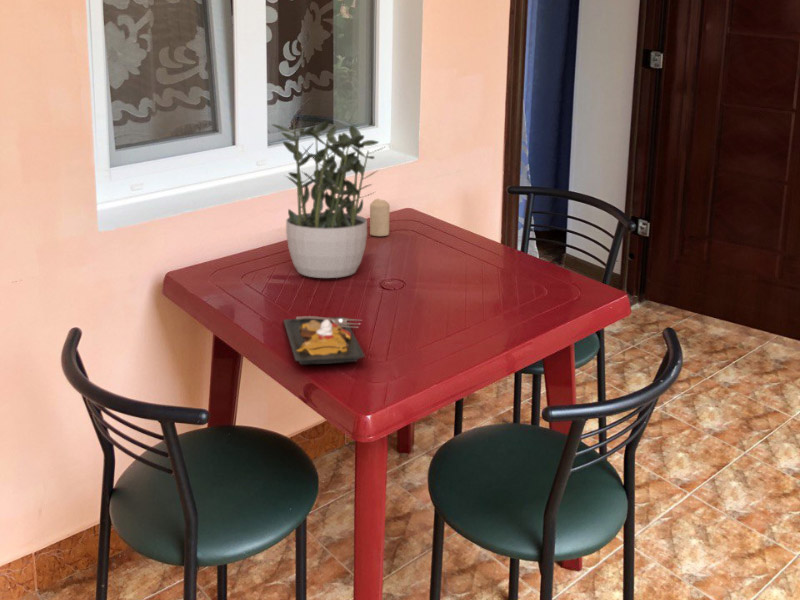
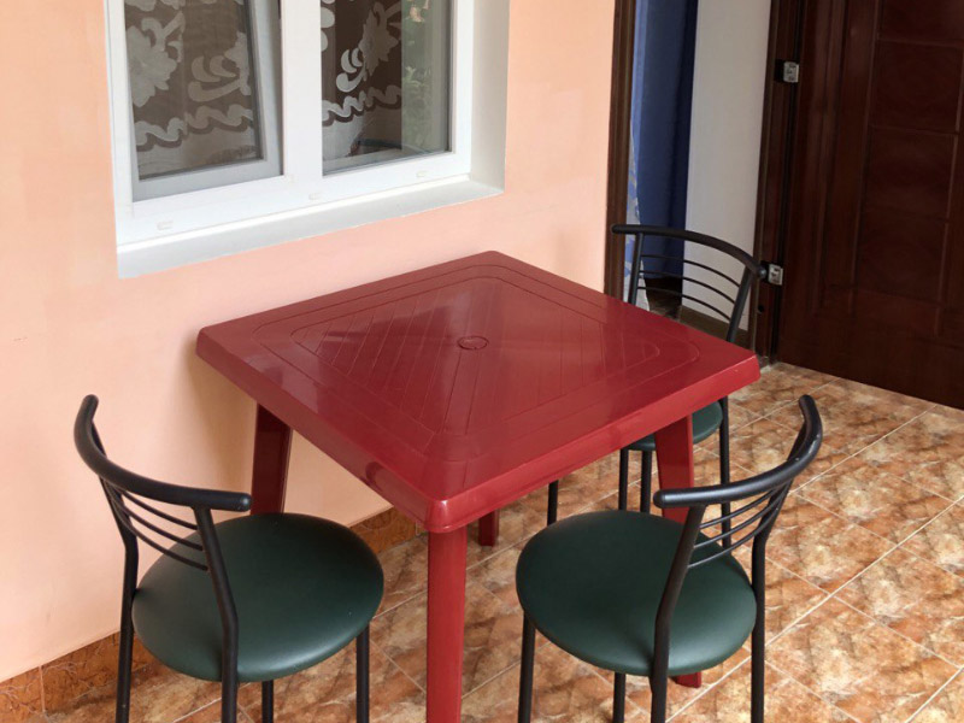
- candle [369,198,391,237]
- plate [282,315,366,366]
- potted plant [270,112,385,279]
